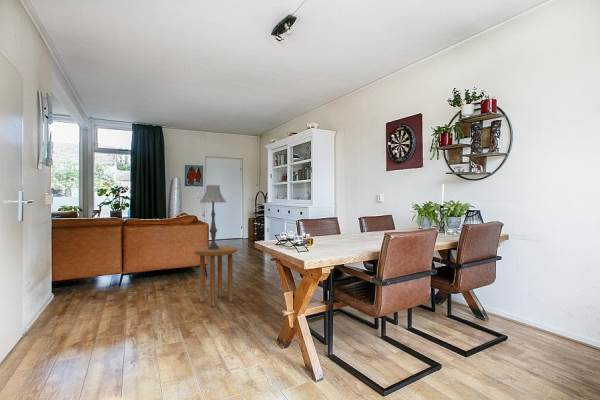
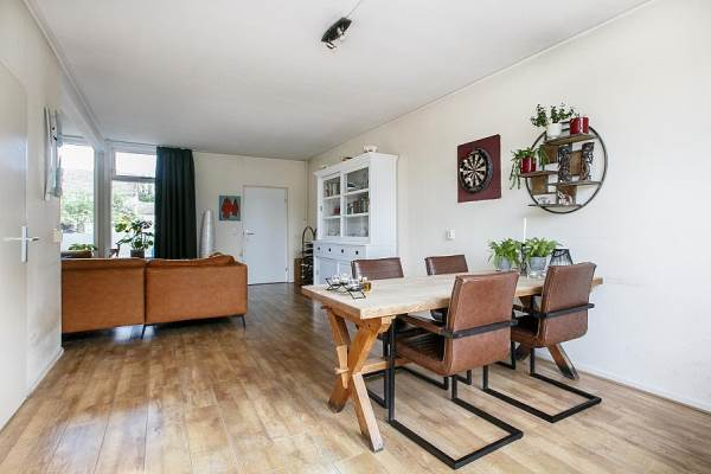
- table lamp [199,184,227,250]
- side table [193,245,238,308]
